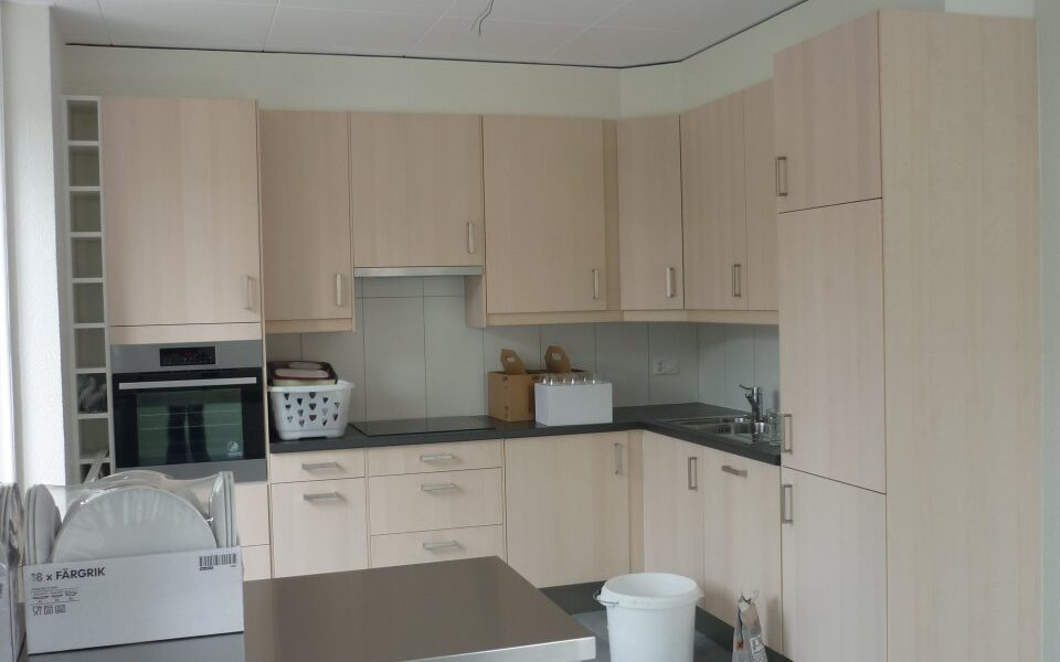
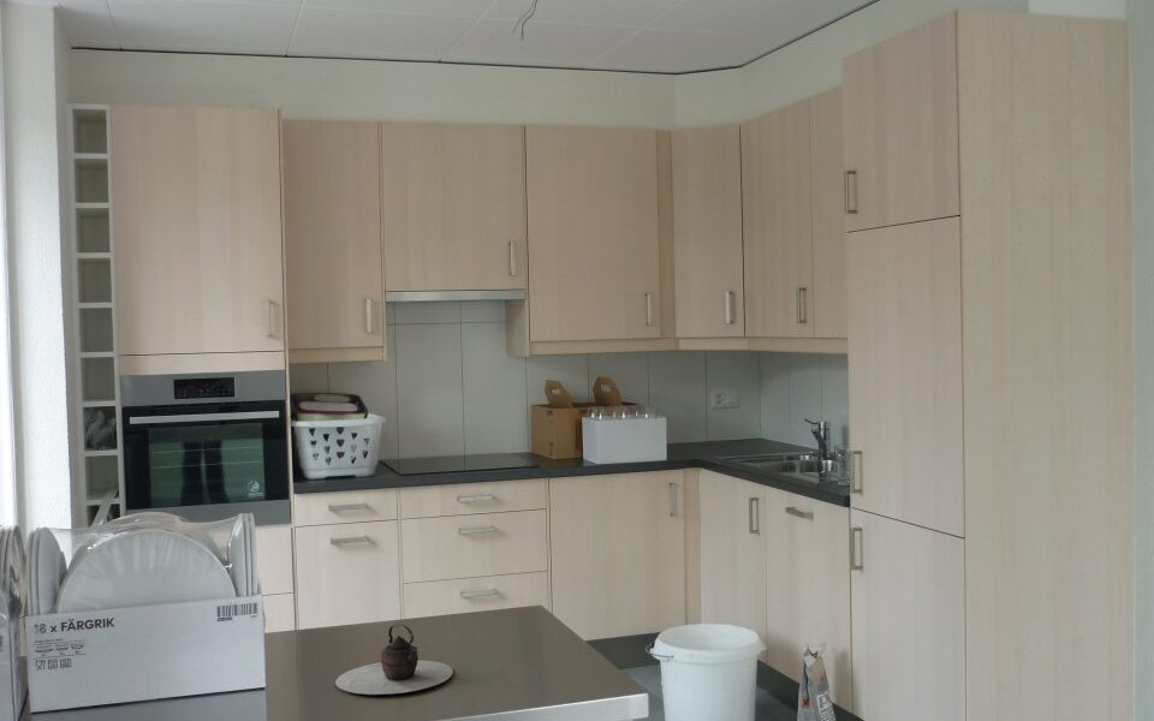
+ teapot [334,624,453,696]
